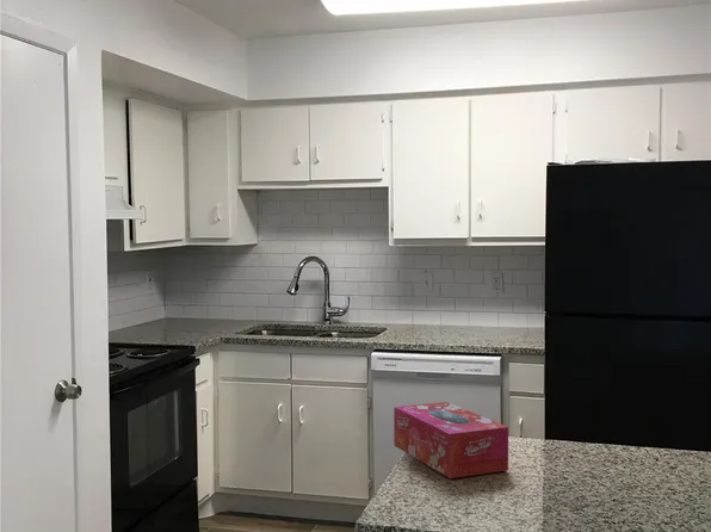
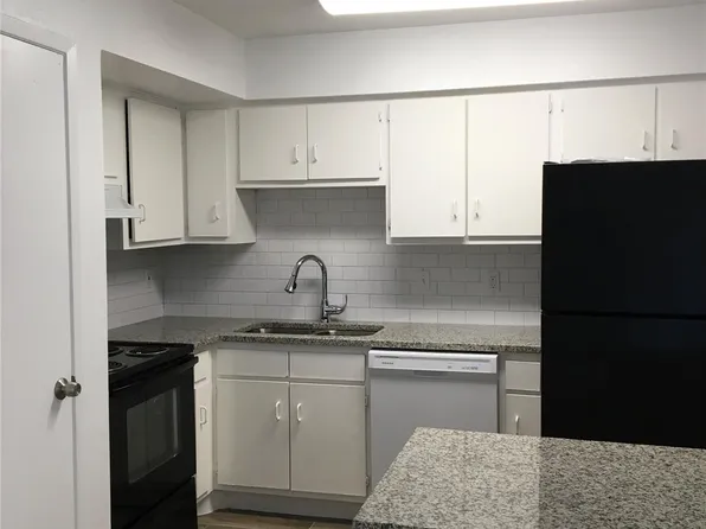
- tissue box [392,401,509,480]
